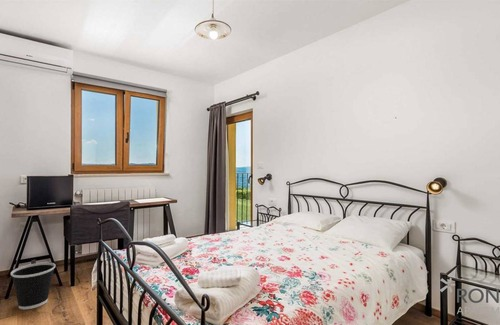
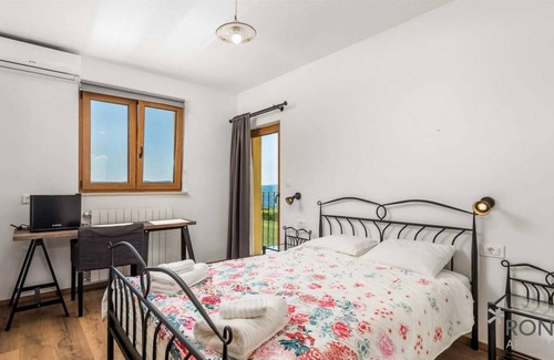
- wastebasket [10,262,56,310]
